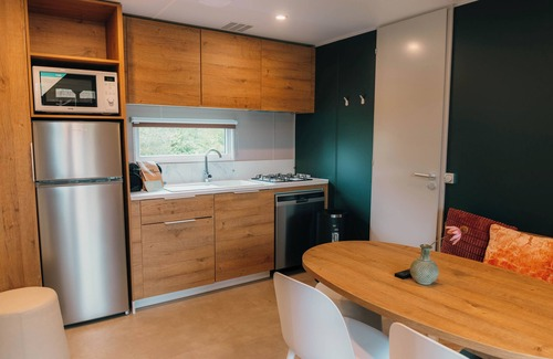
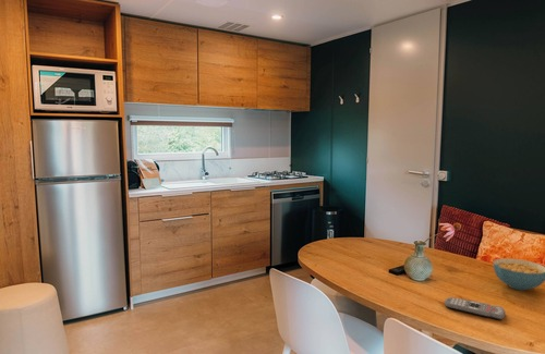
+ remote control [444,296,506,321]
+ cereal bowl [493,257,545,292]
